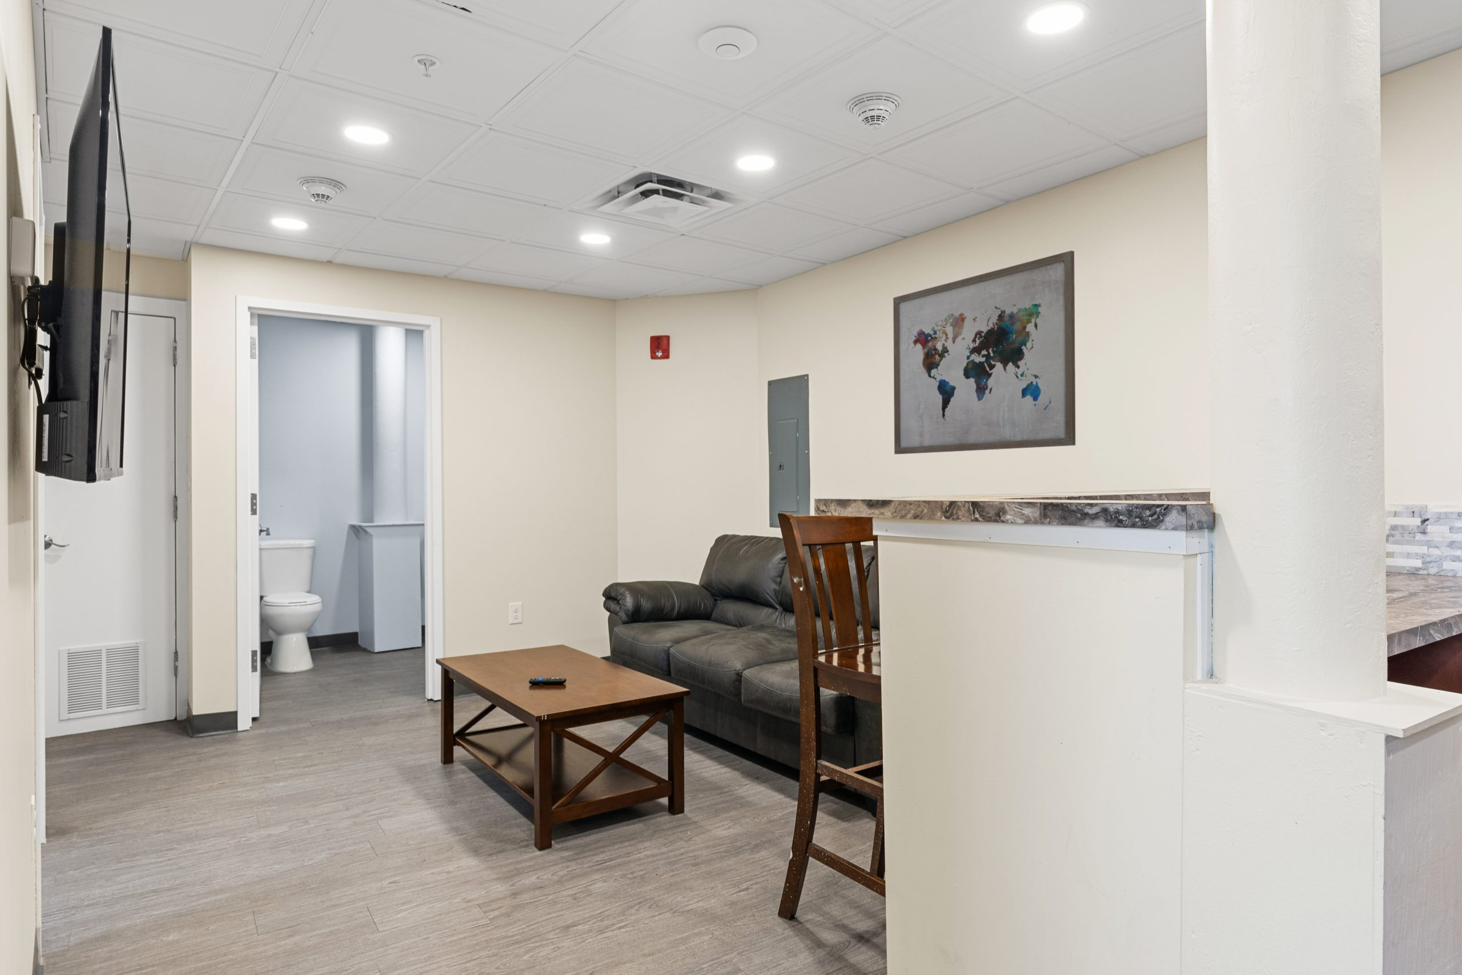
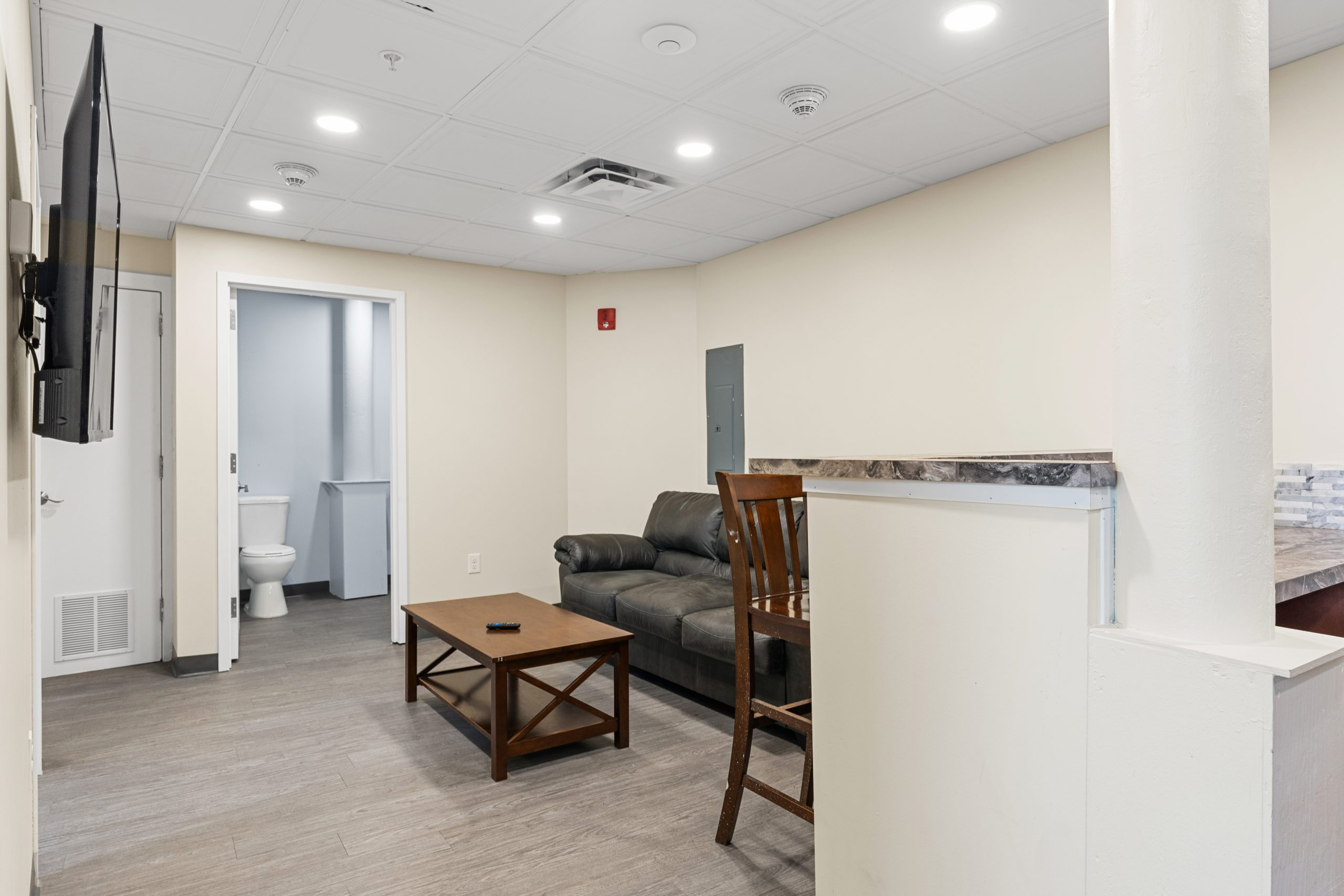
- wall art [893,250,1076,455]
